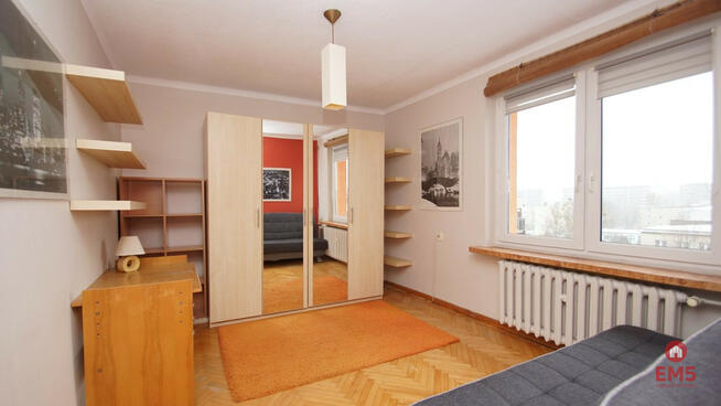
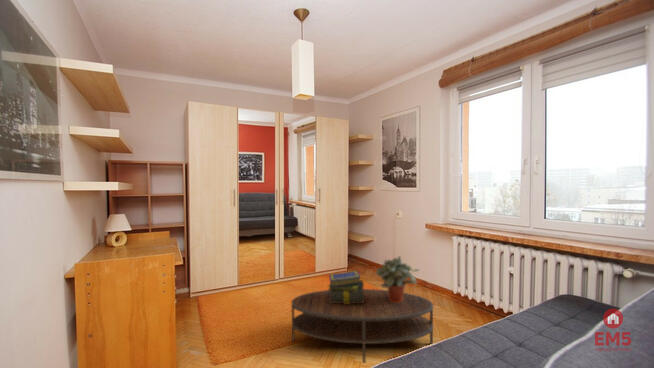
+ stack of books [327,270,365,304]
+ coffee table [291,288,434,364]
+ potted plant [375,255,420,303]
